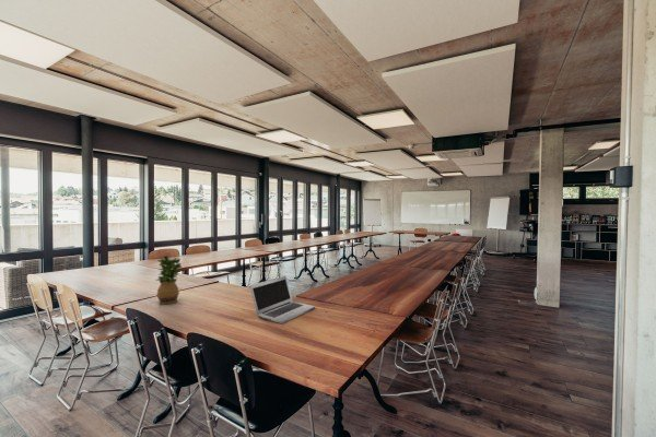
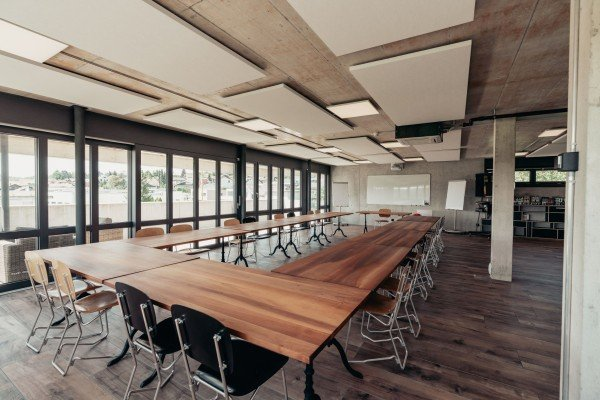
- potted plant [154,253,183,305]
- laptop [249,275,316,324]
